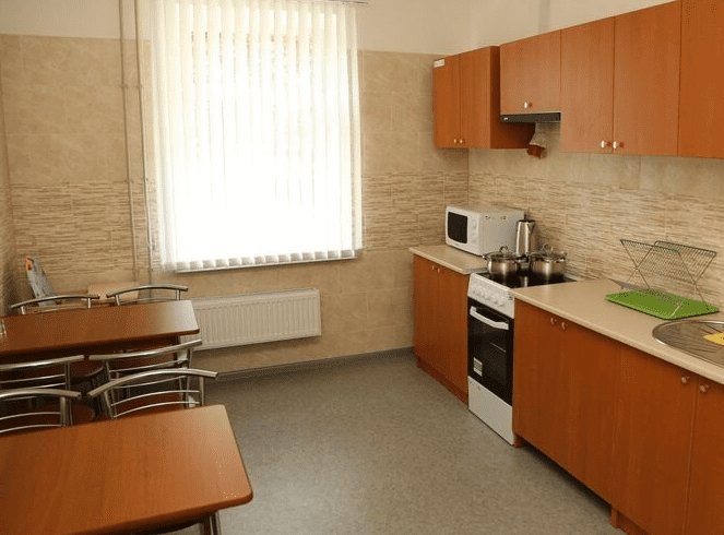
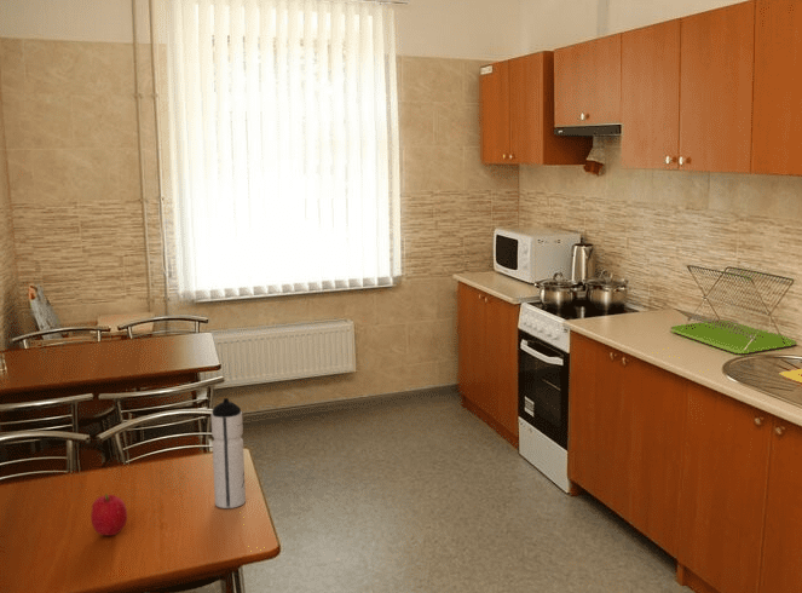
+ fruit [90,493,128,537]
+ water bottle [210,397,247,509]
